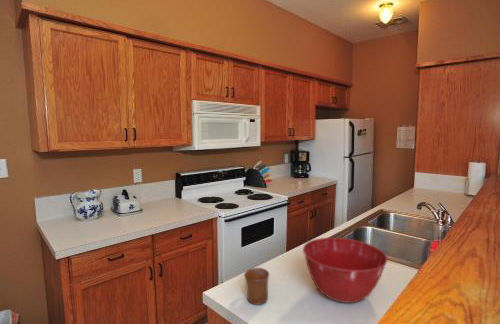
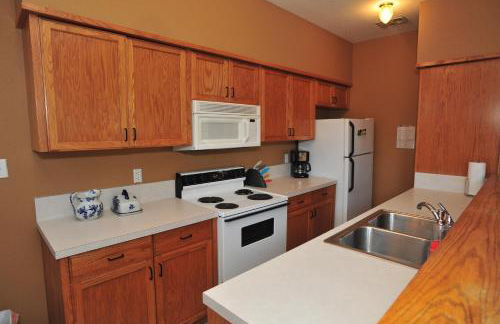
- mixing bowl [302,237,389,304]
- mug [243,267,270,306]
